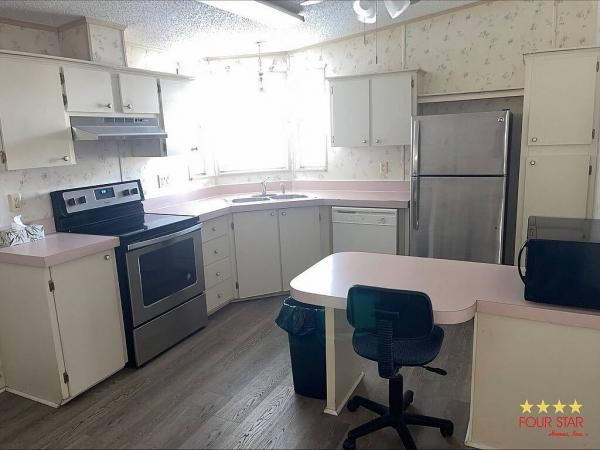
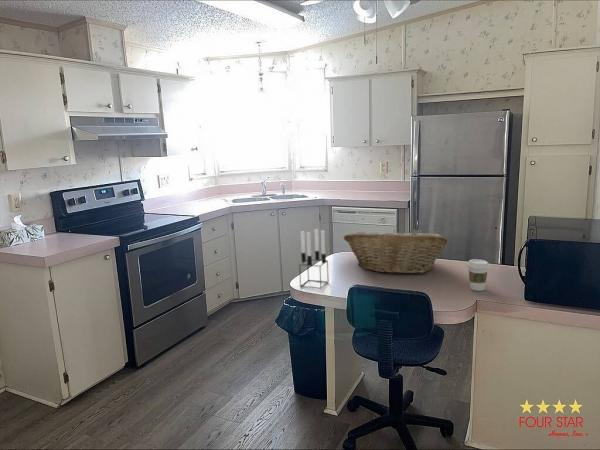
+ fruit basket [343,228,449,275]
+ candle holder [298,227,329,290]
+ coffee cup [466,258,490,292]
